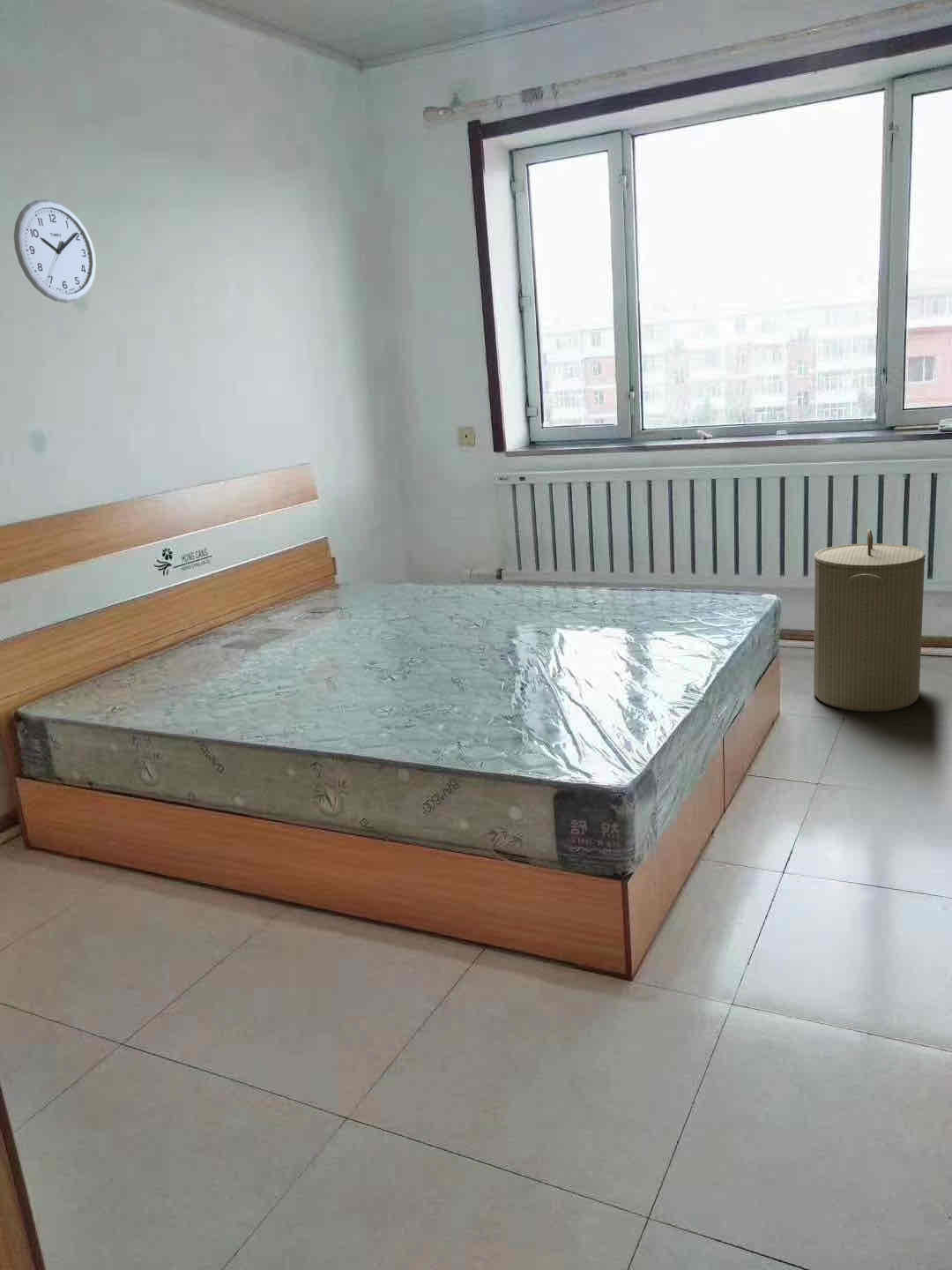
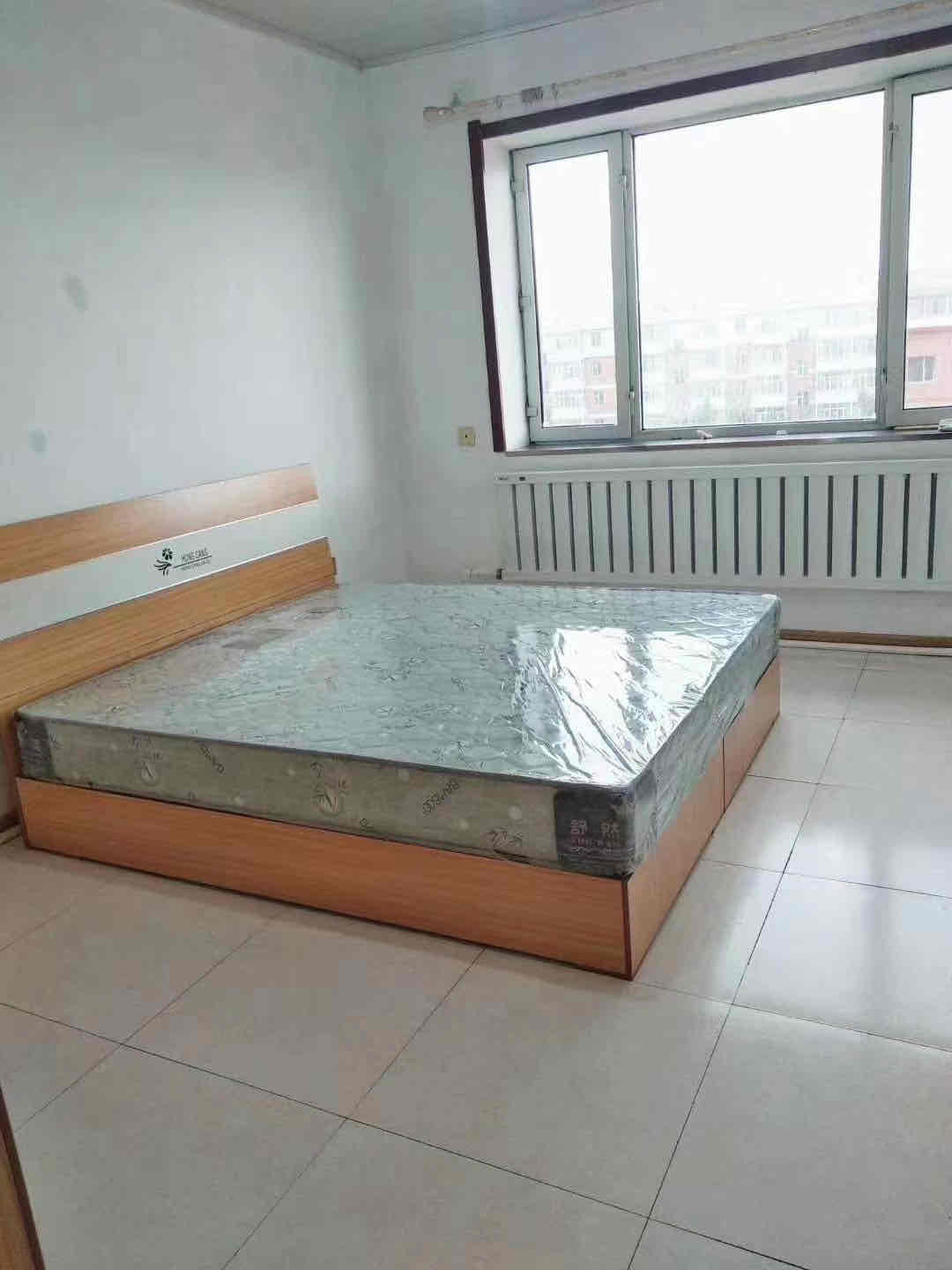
- laundry hamper [813,528,926,713]
- wall clock [13,198,97,303]
